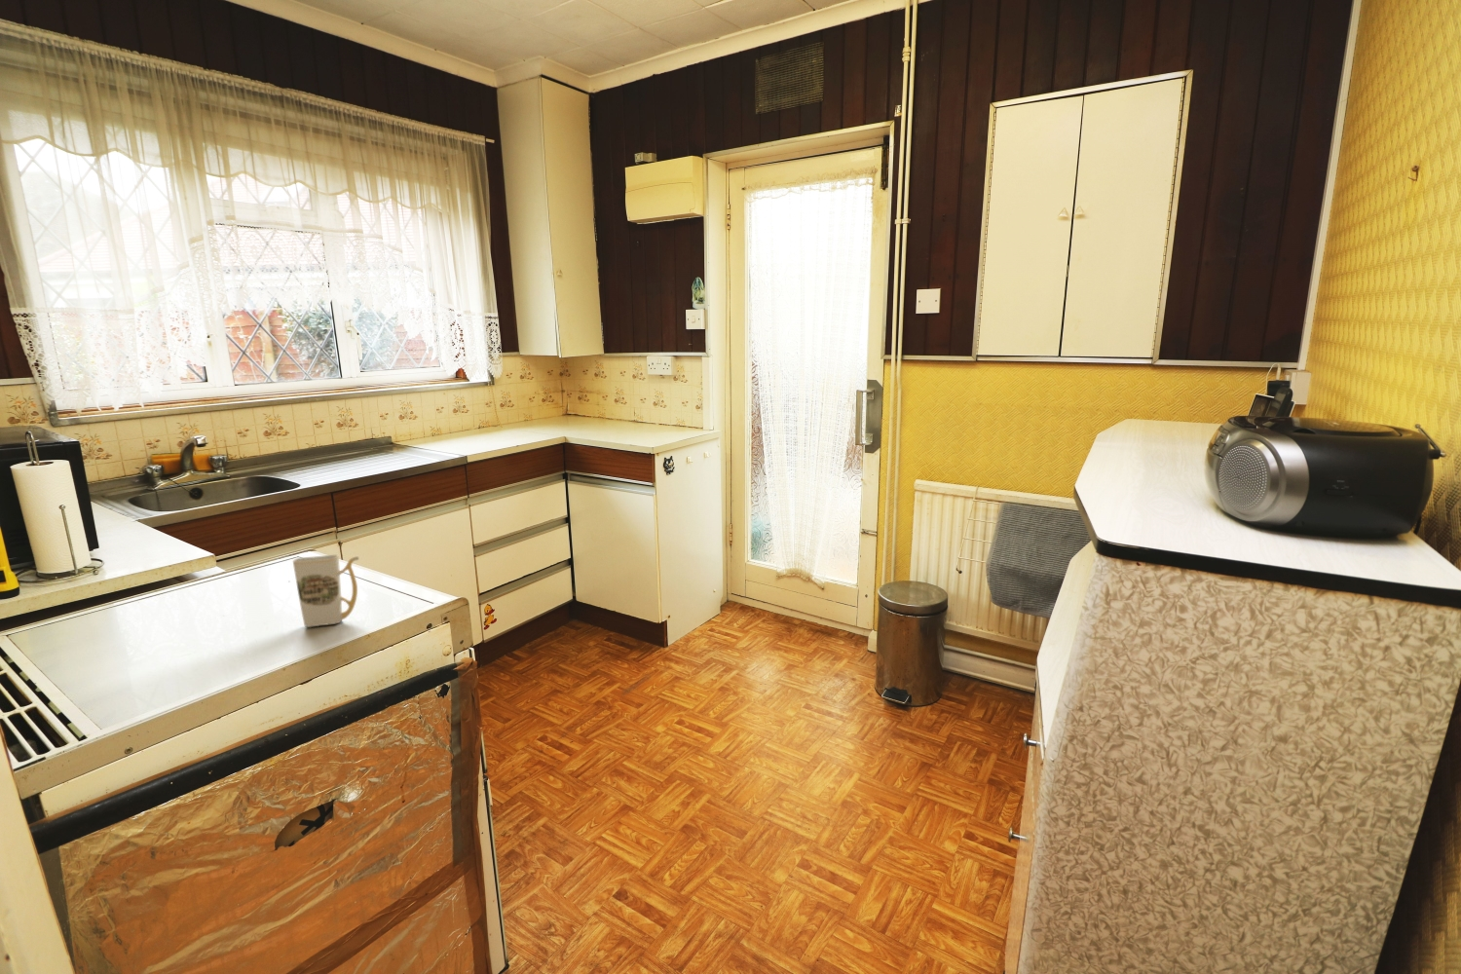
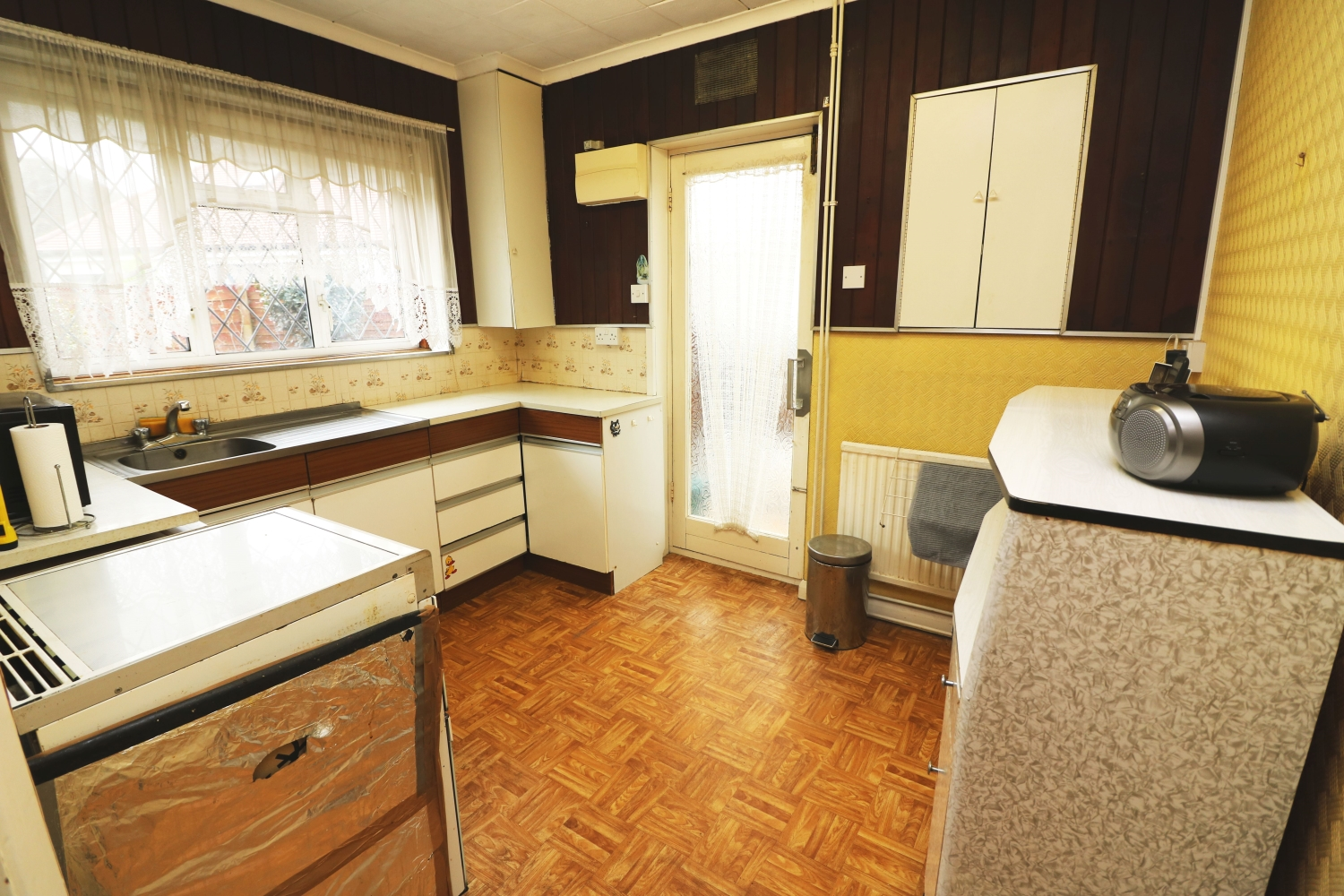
- invalid cup [292,554,360,628]
